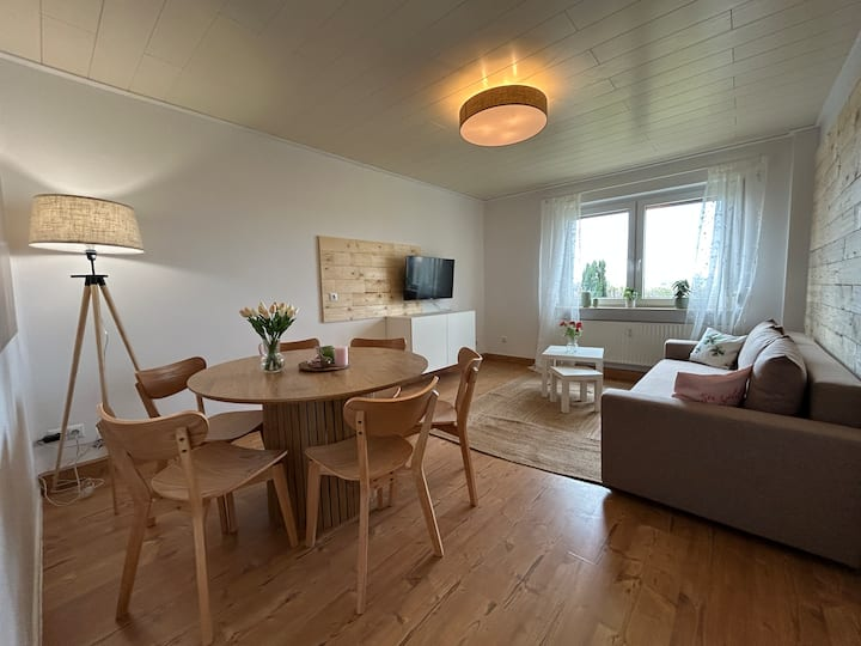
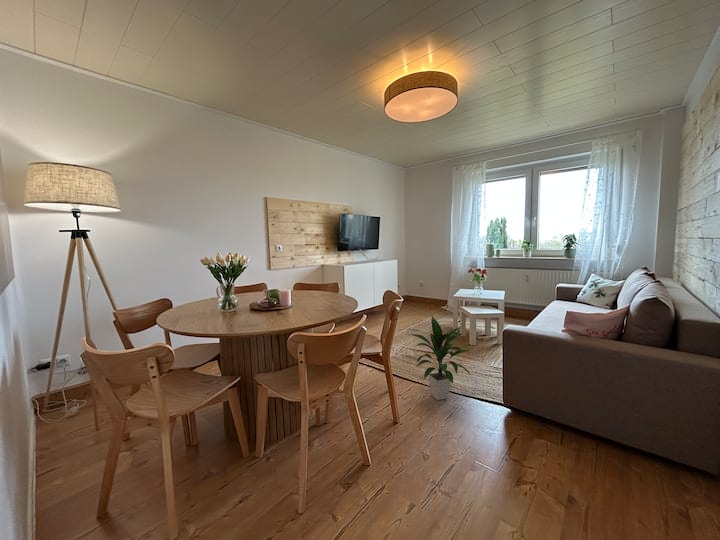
+ indoor plant [407,315,471,401]
